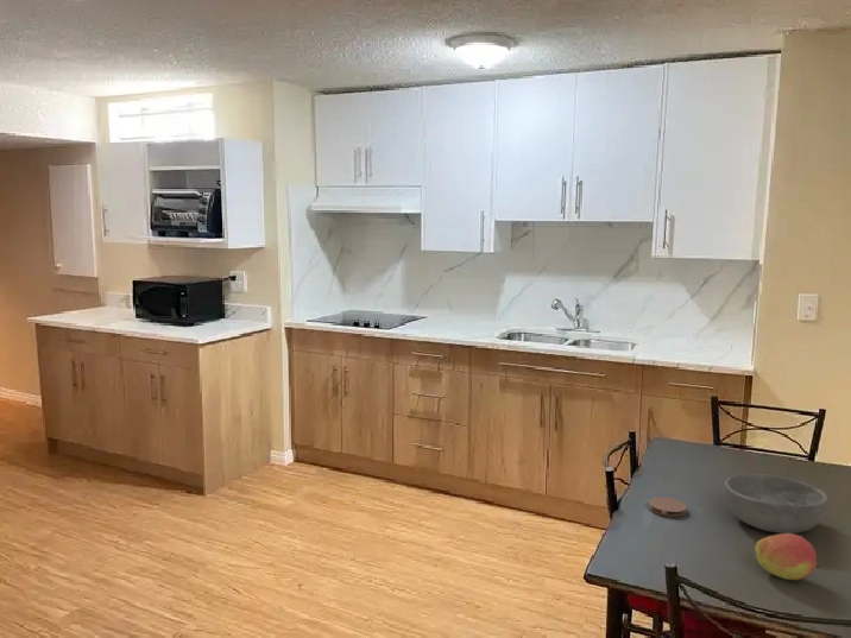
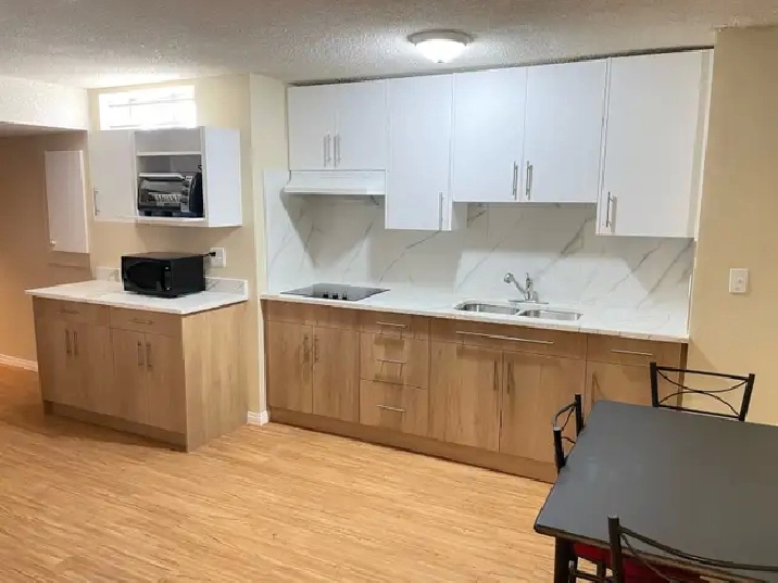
- fruit [754,533,821,581]
- coaster [648,497,688,518]
- bowl [724,473,828,535]
